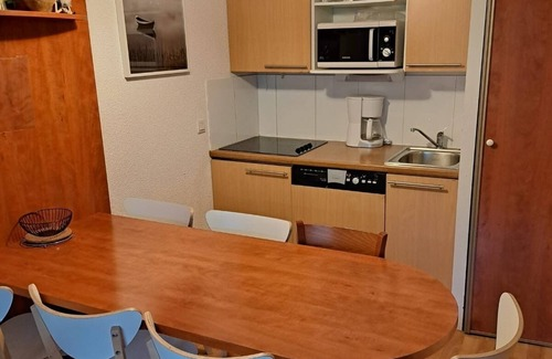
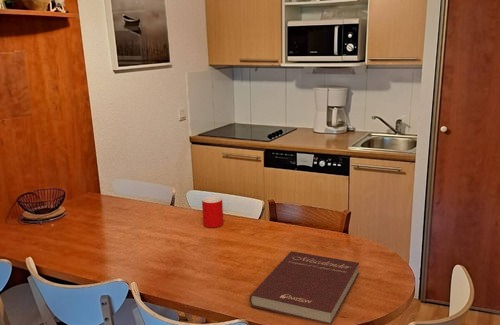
+ cup [201,196,224,228]
+ book [248,250,360,325]
